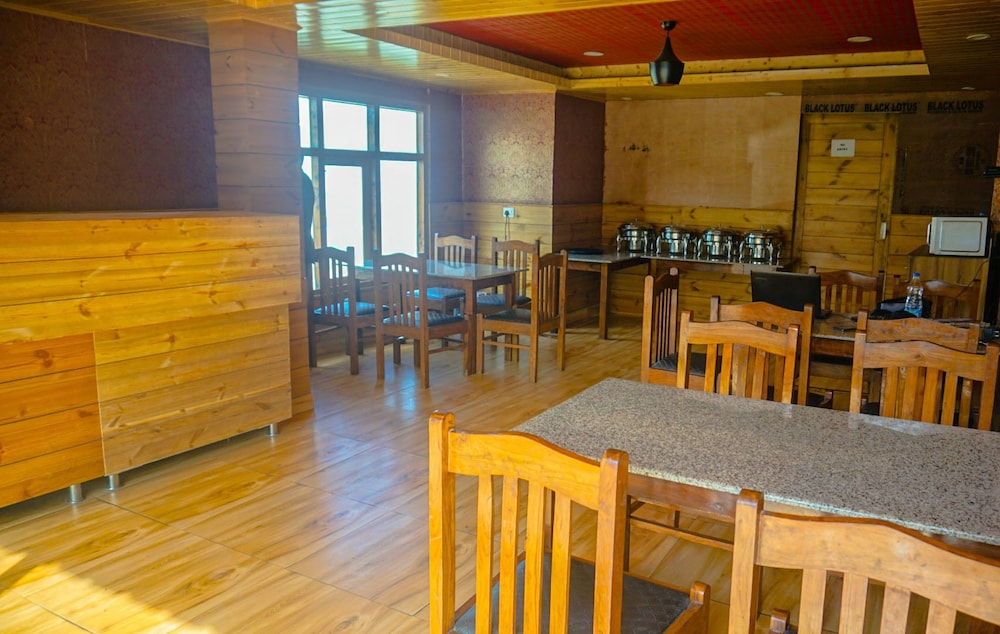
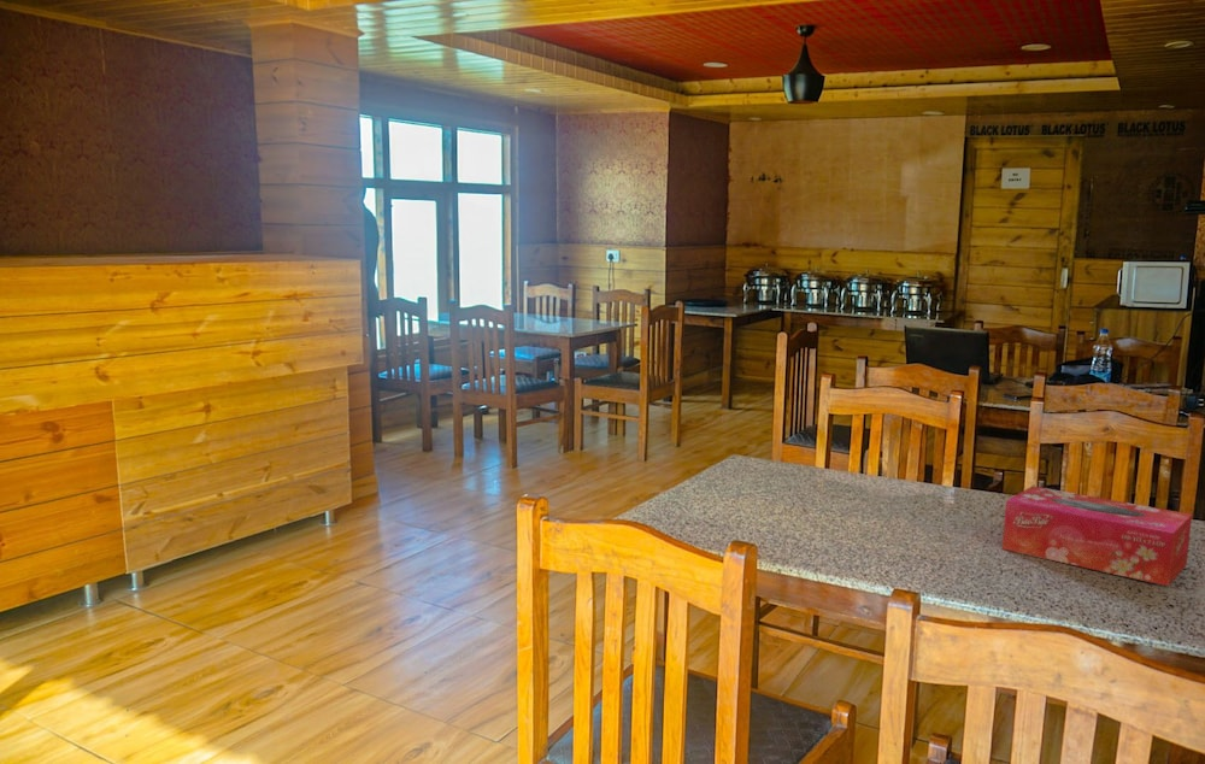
+ tissue box [1001,484,1193,587]
